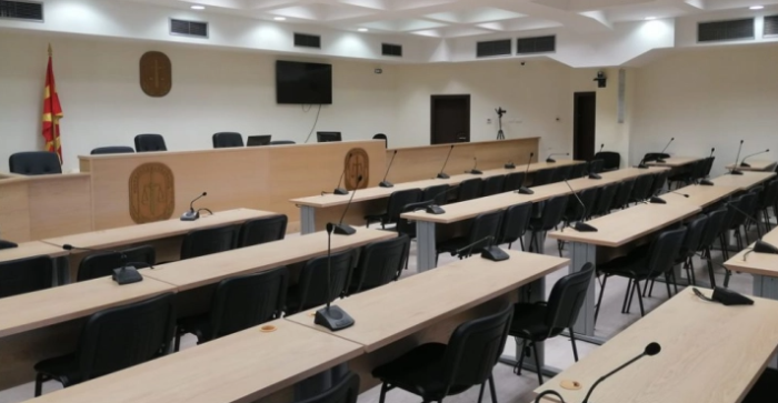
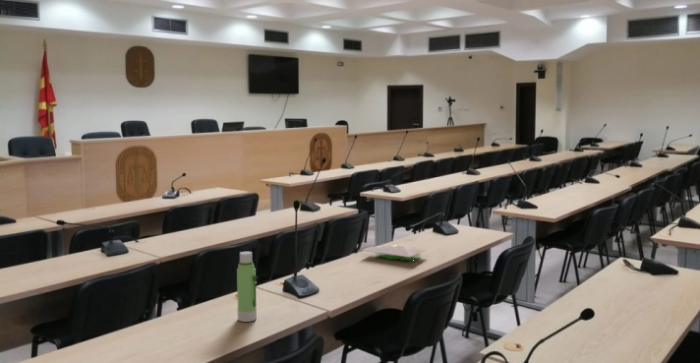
+ water bottle [236,251,258,323]
+ papers [360,244,425,262]
